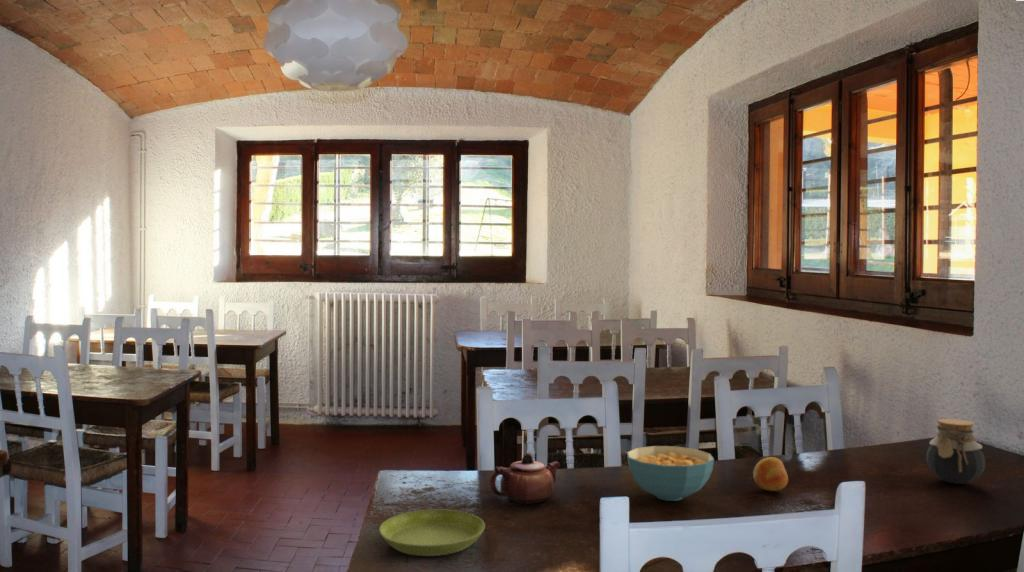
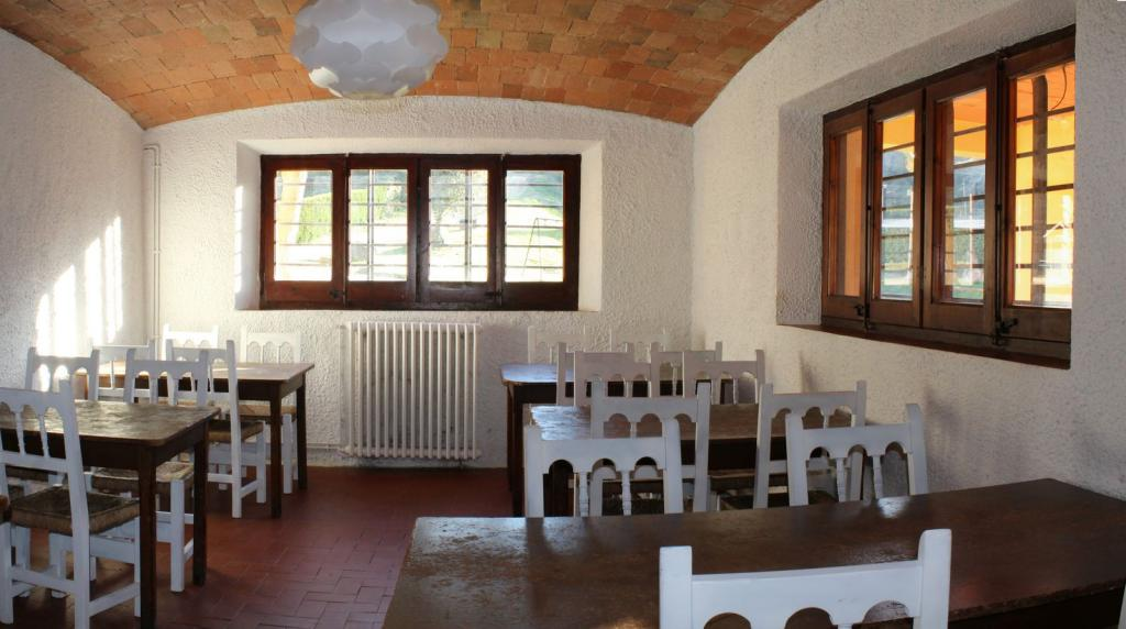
- teapot [489,451,561,505]
- cereal bowl [626,445,715,502]
- saucer [378,509,486,557]
- jar [925,418,986,485]
- fruit [752,456,789,492]
